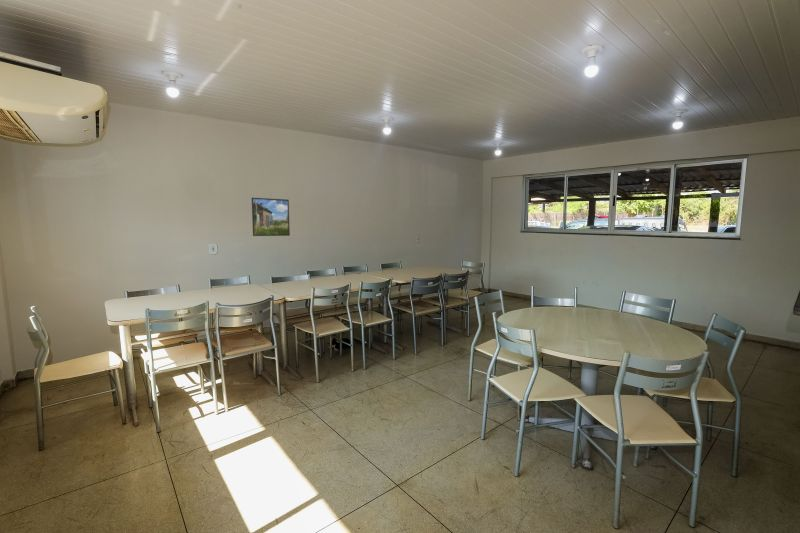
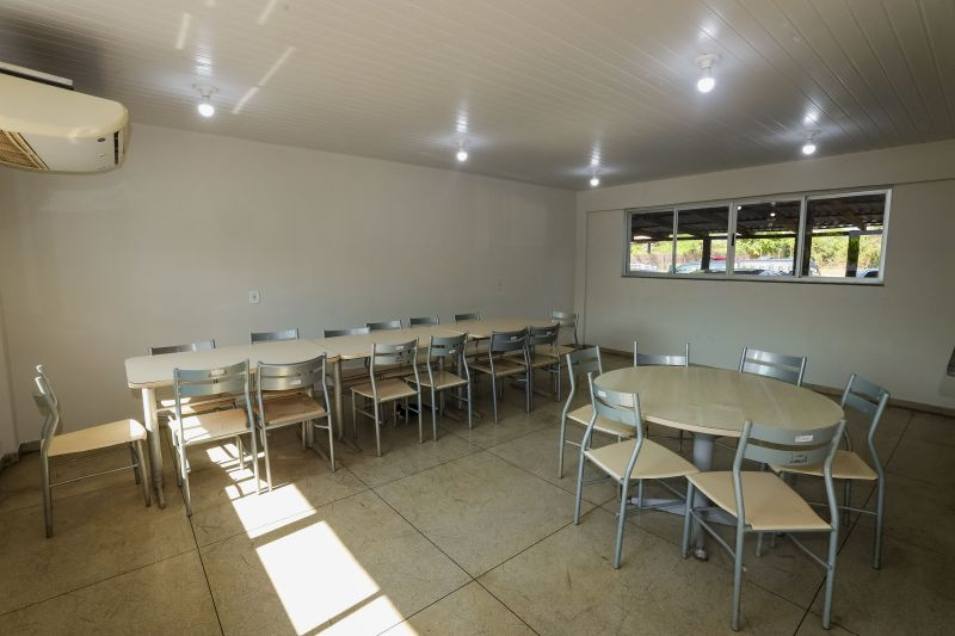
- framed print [251,197,291,237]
